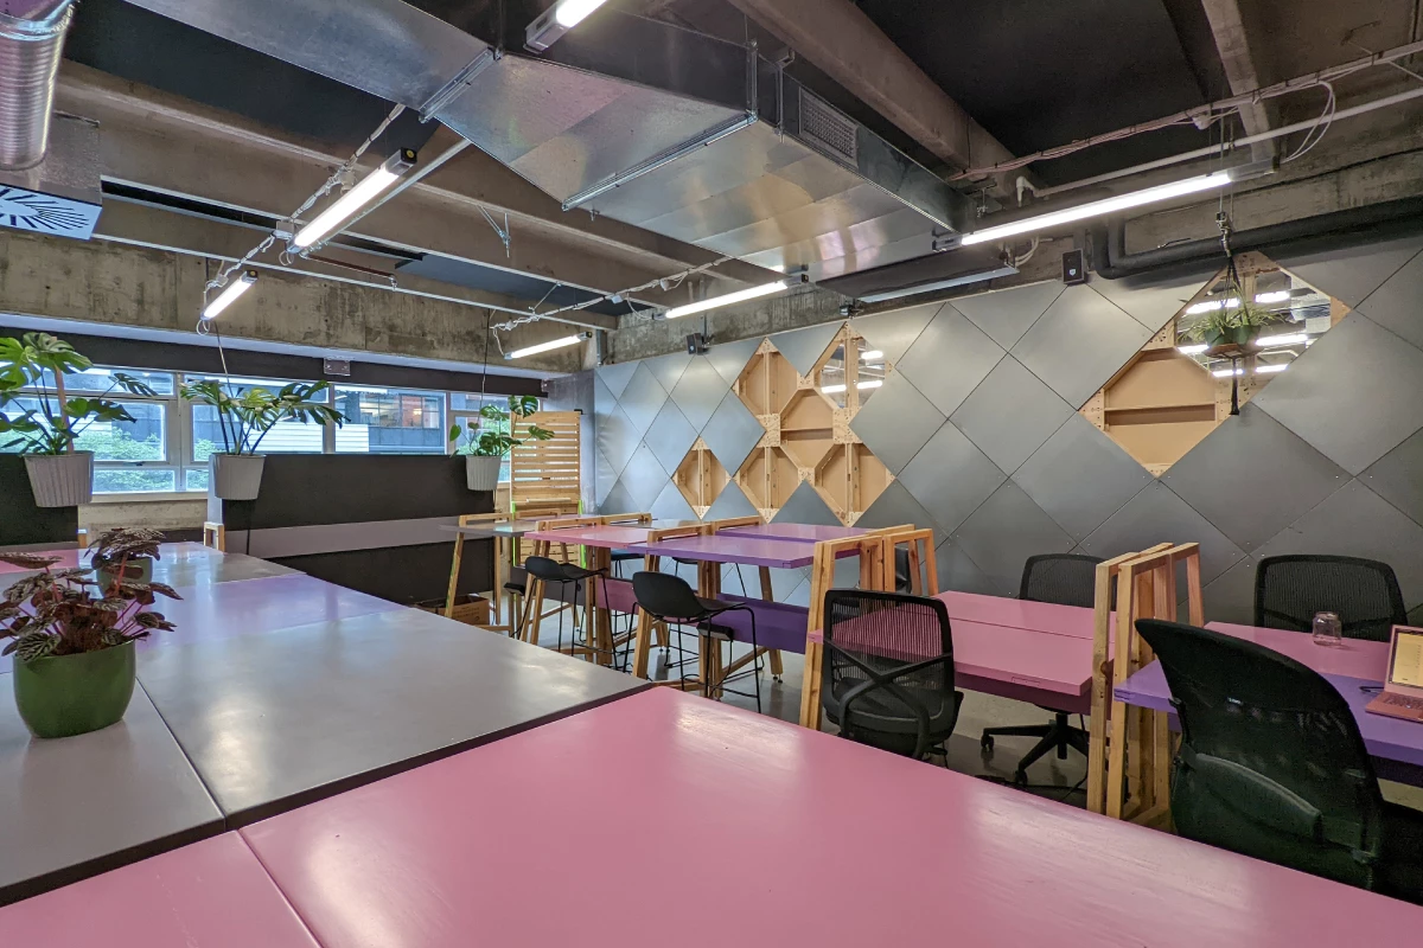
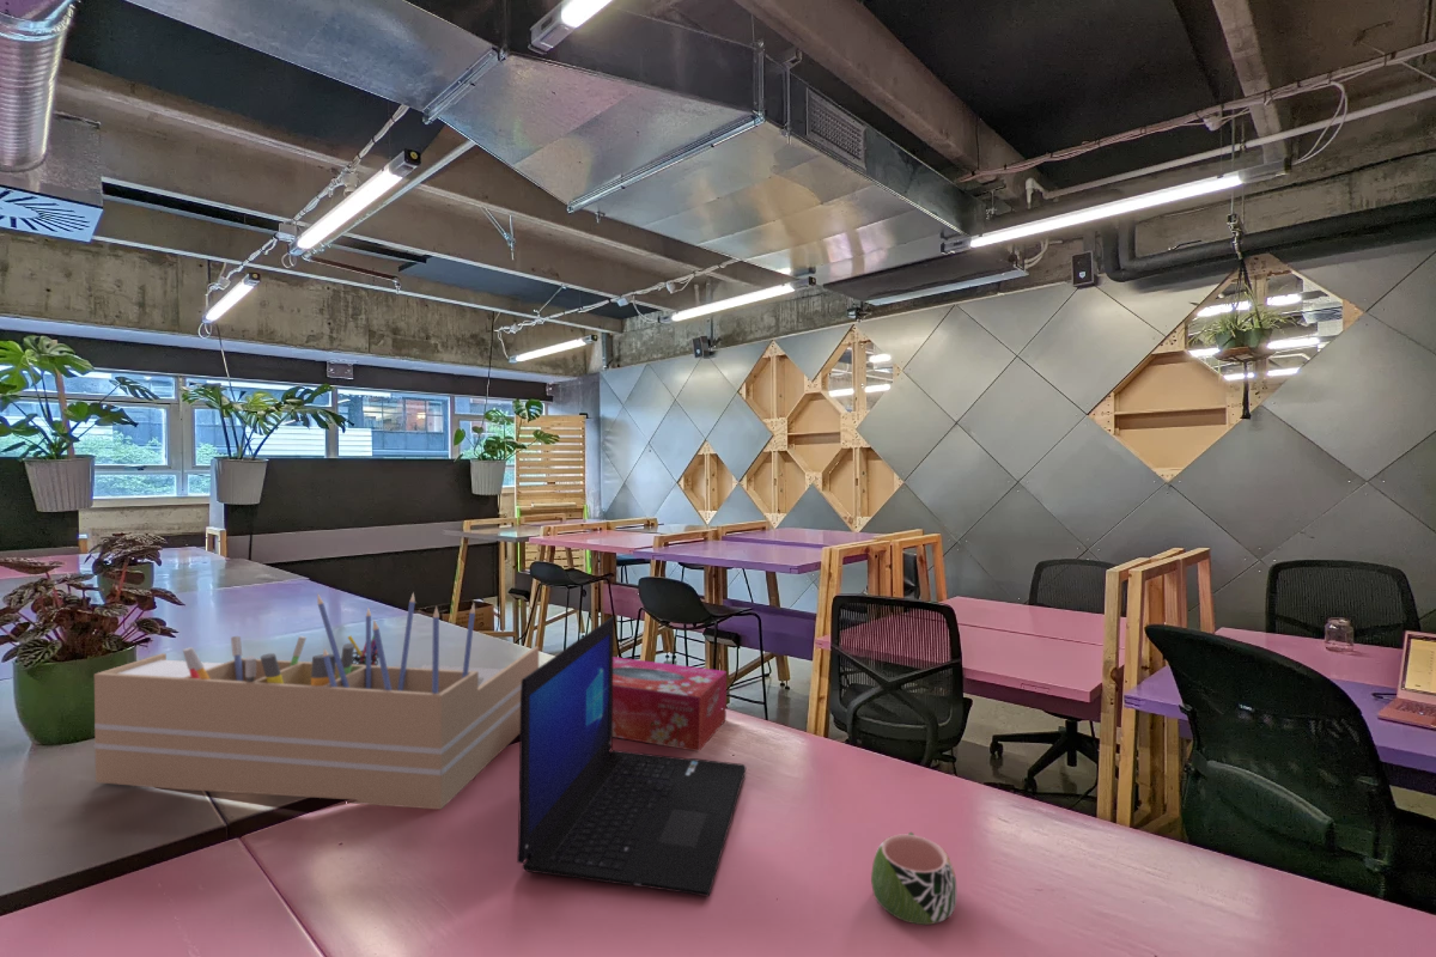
+ mug [870,831,957,926]
+ tissue box [613,656,728,752]
+ pen holder [347,634,379,666]
+ desk organizer [93,591,540,811]
+ laptop [516,616,747,897]
